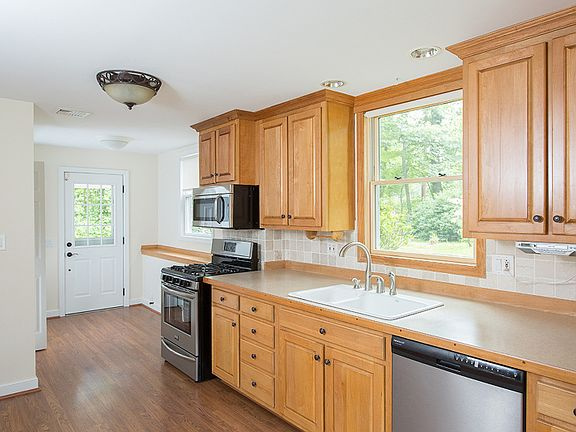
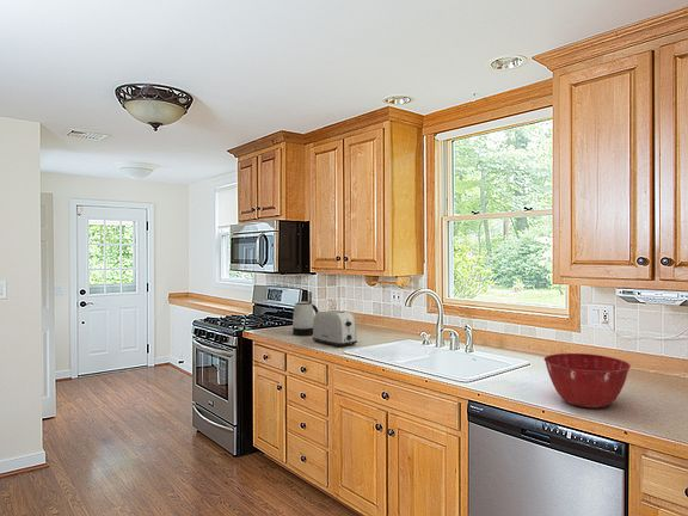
+ toaster [312,309,358,348]
+ kettle [291,300,320,337]
+ mixing bowl [543,352,632,410]
